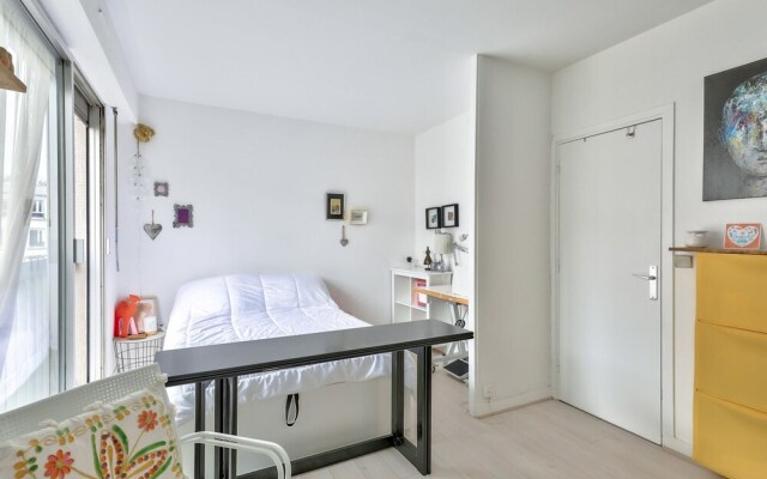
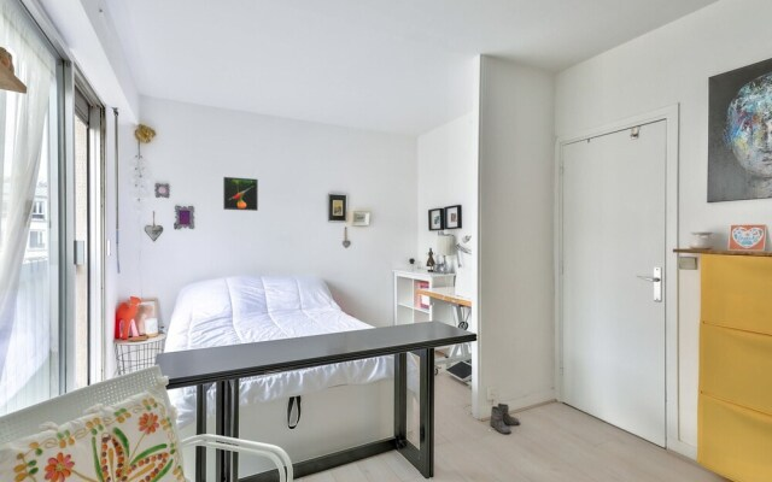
+ boots [489,402,521,435]
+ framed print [222,176,259,212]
